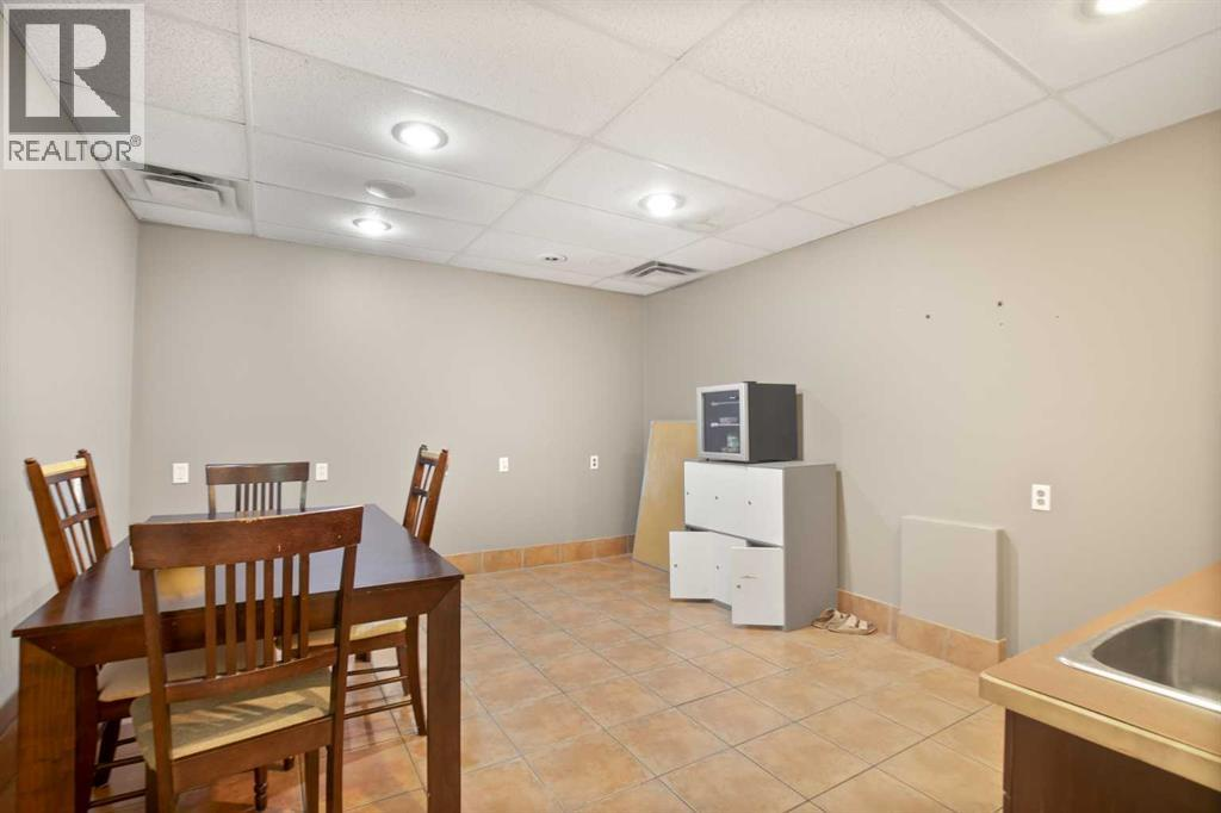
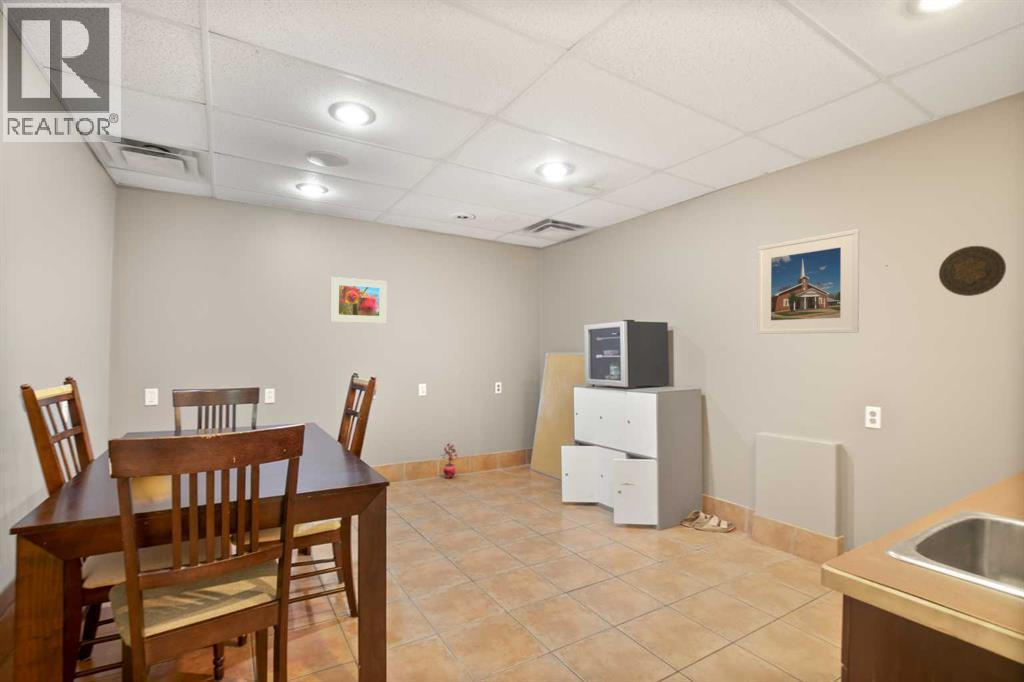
+ potted plant [439,442,458,479]
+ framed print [329,276,388,325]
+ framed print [757,228,860,335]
+ decorative plate [938,245,1007,297]
